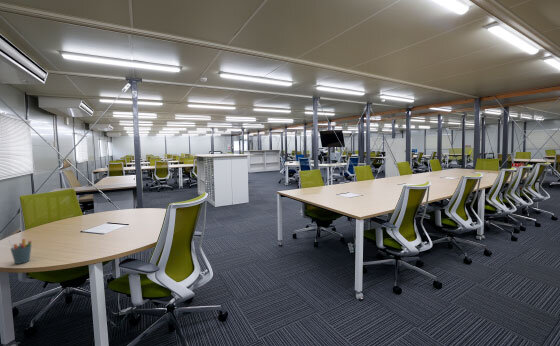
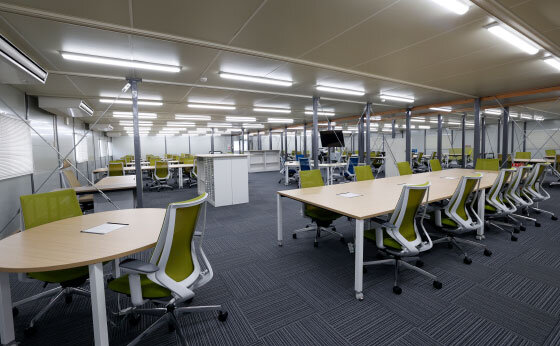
- pen holder [8,238,33,265]
